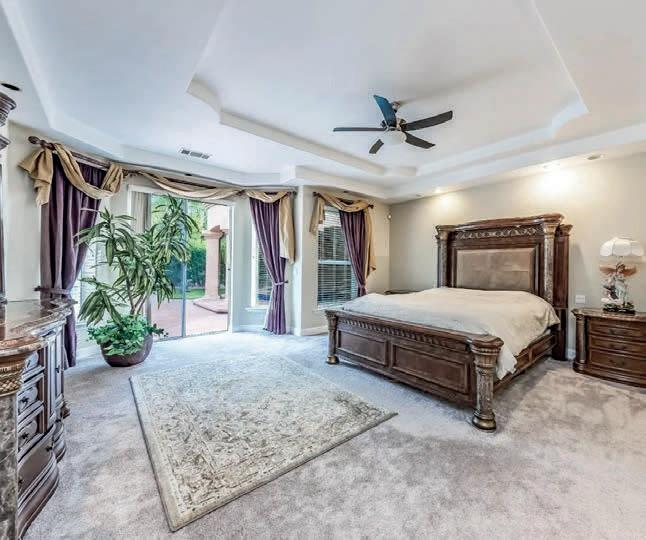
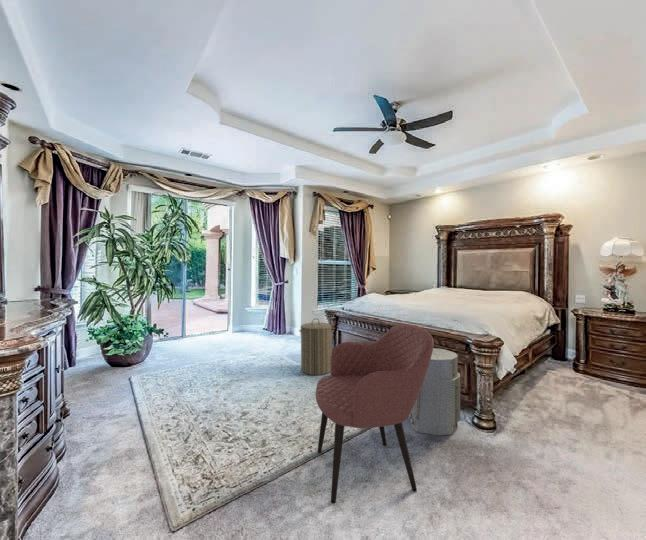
+ armchair [315,323,435,504]
+ laundry hamper [298,317,333,376]
+ air purifier [408,347,461,437]
